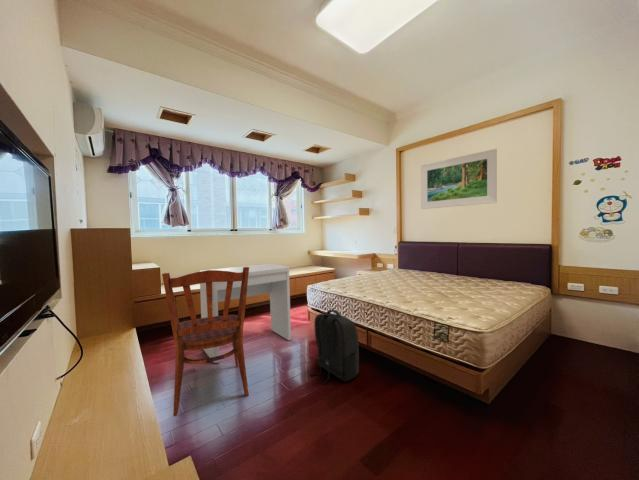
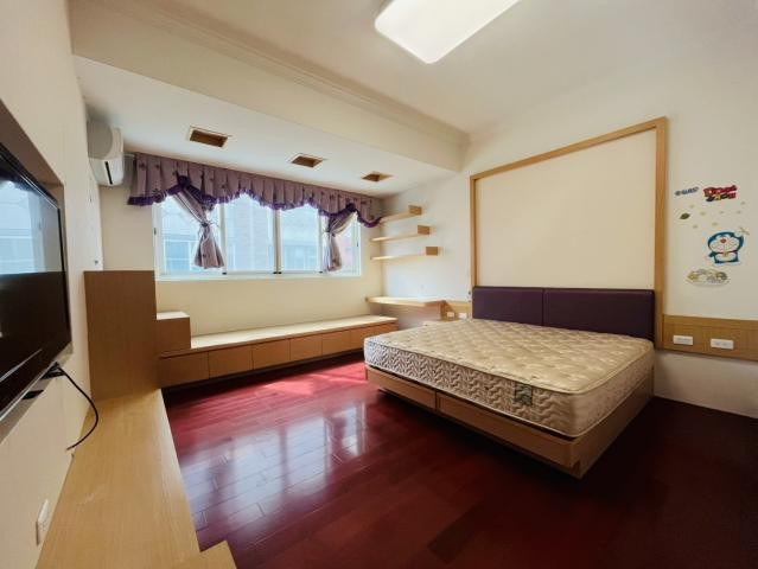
- desk [198,263,292,364]
- dining chair [161,267,250,417]
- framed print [420,148,498,210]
- backpack [309,309,360,386]
